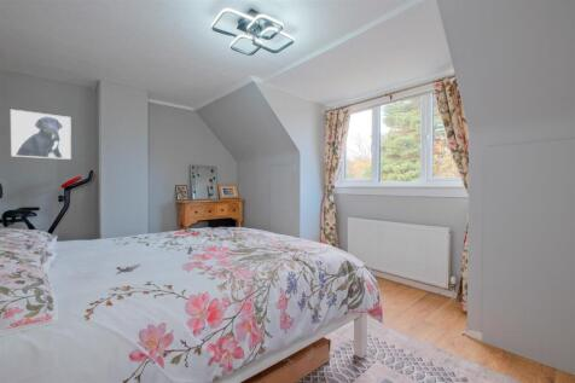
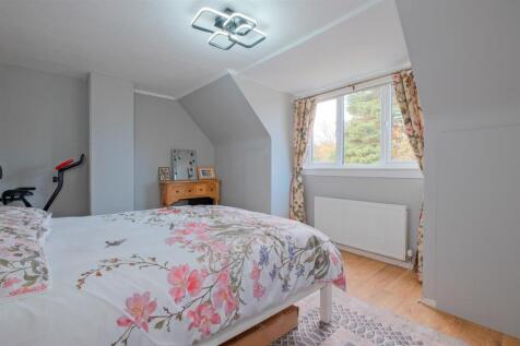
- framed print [10,109,72,161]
